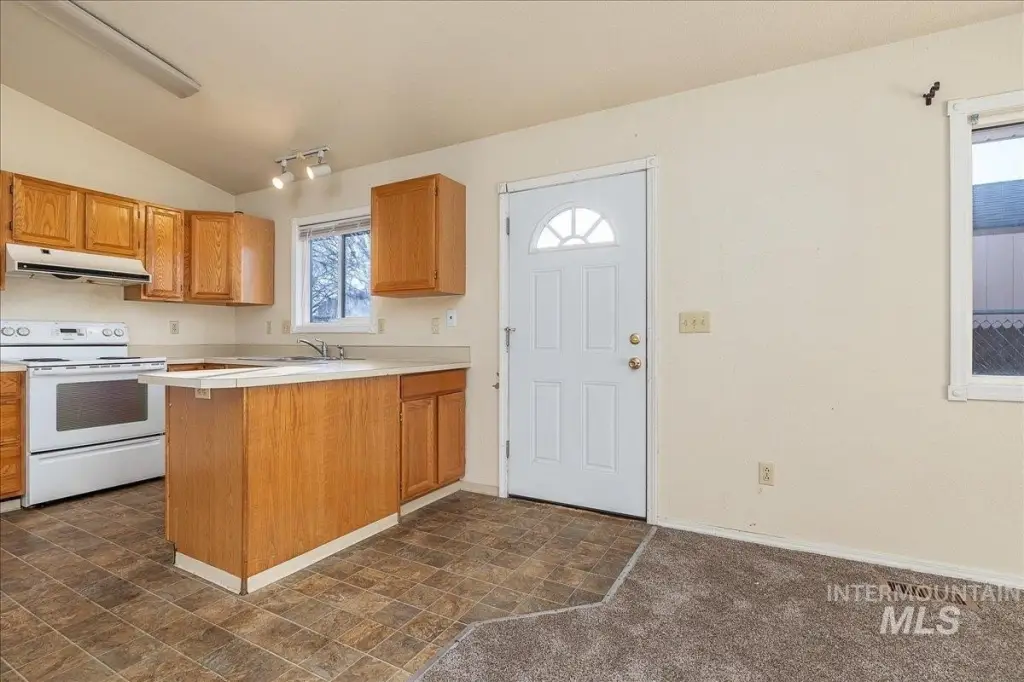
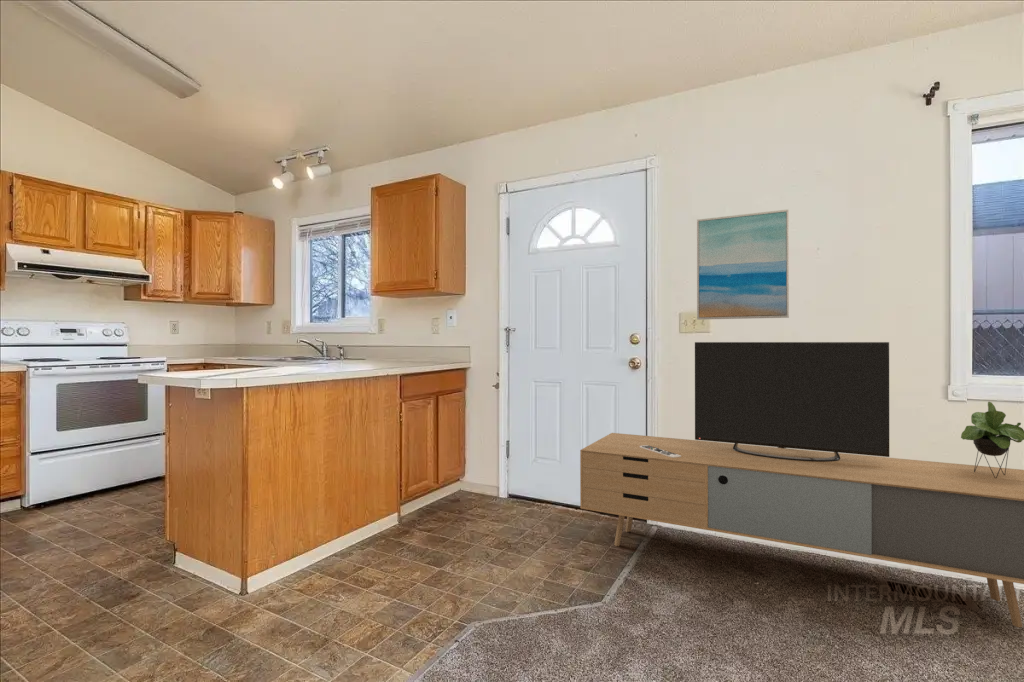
+ media console [579,341,1024,629]
+ wall art [696,208,790,321]
